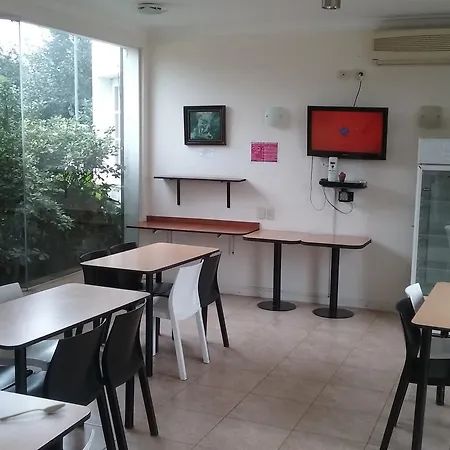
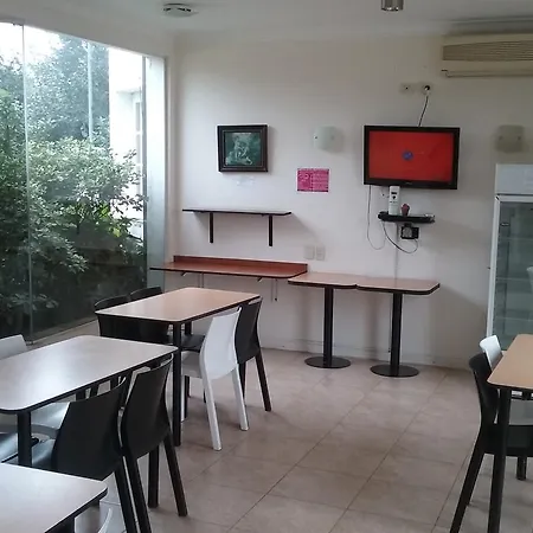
- spoon [0,403,66,421]
